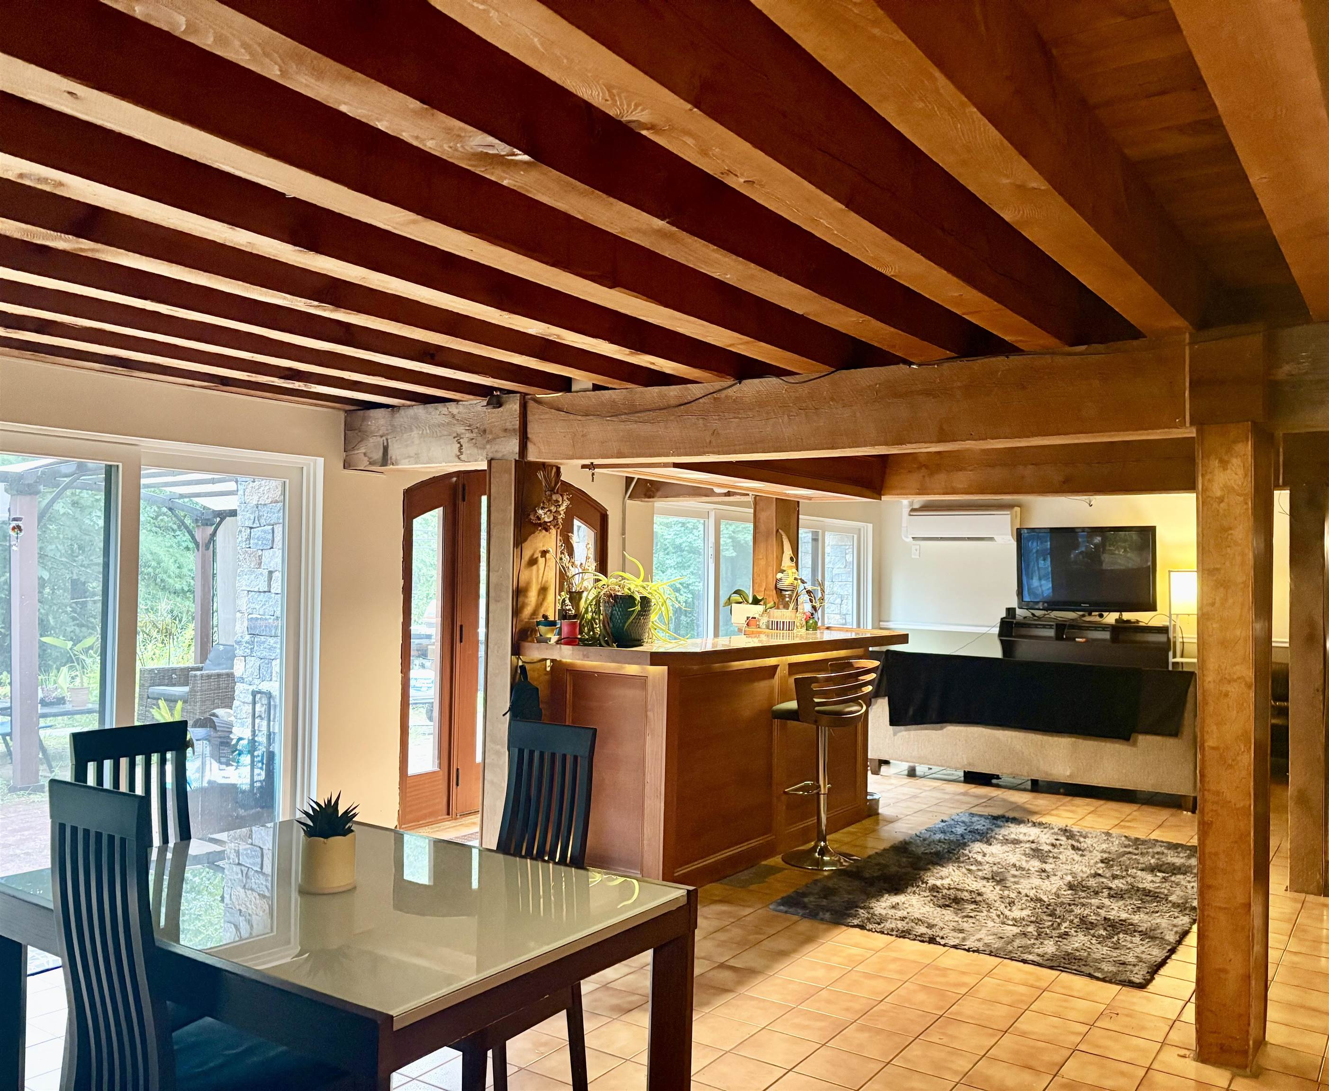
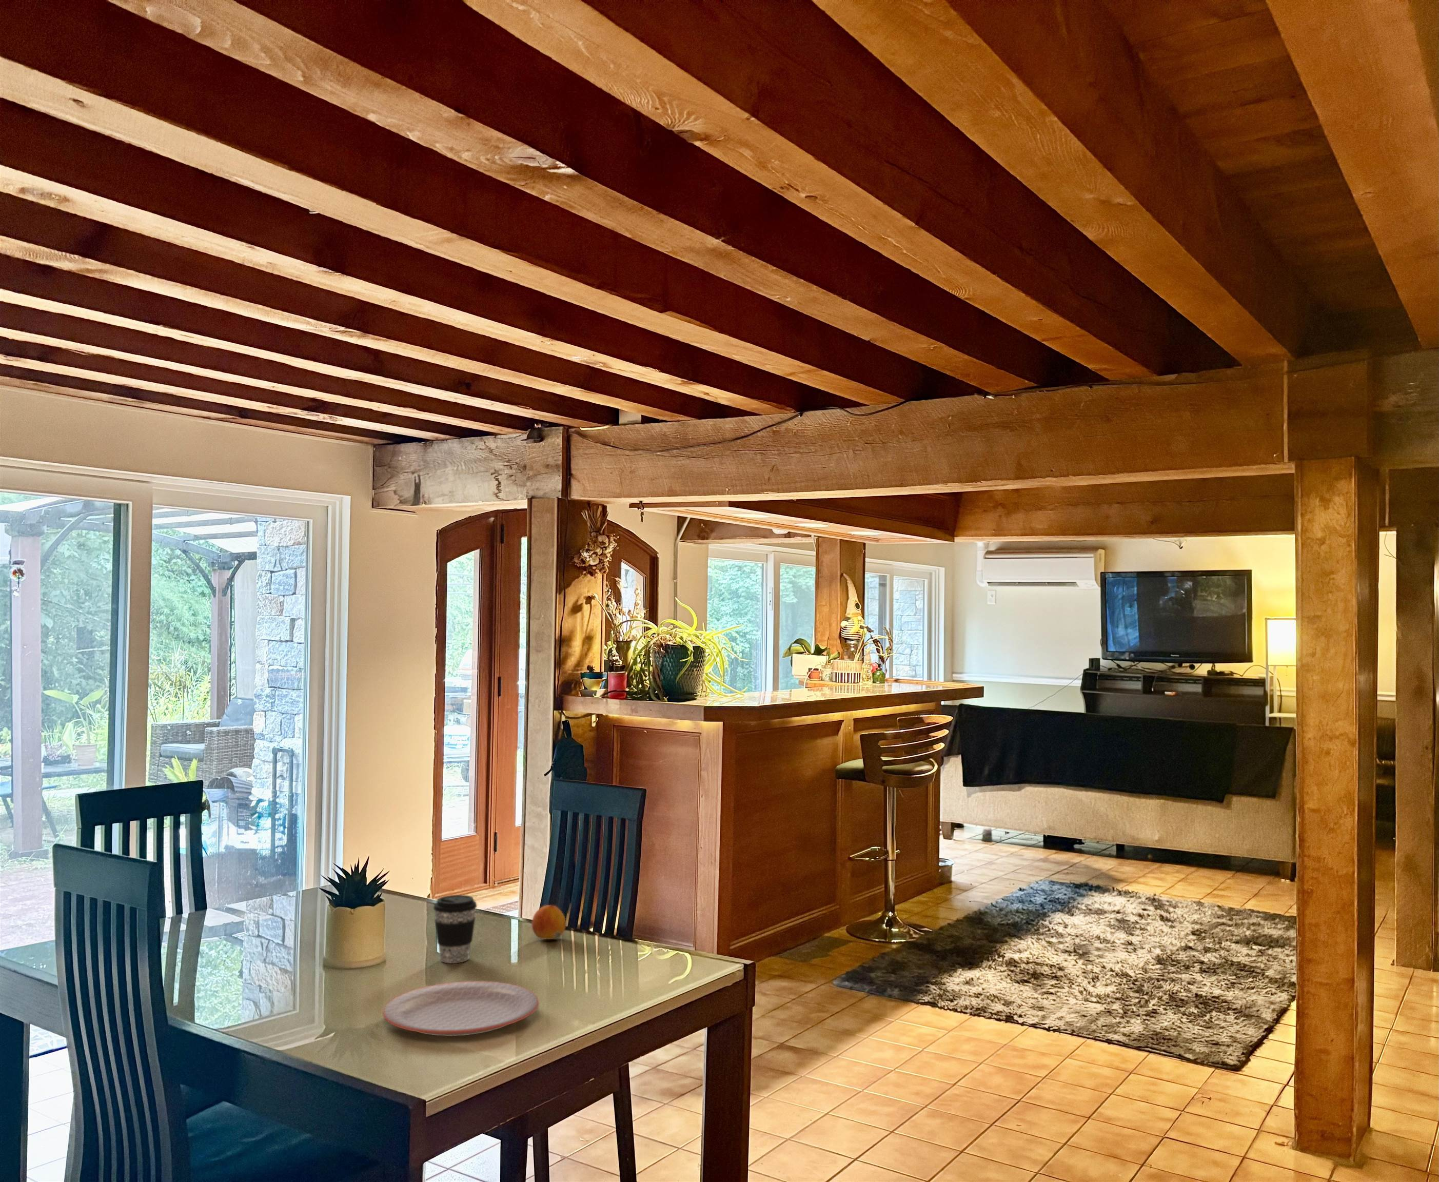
+ plate [382,981,540,1037]
+ coffee cup [433,894,478,963]
+ fruit [531,905,567,939]
